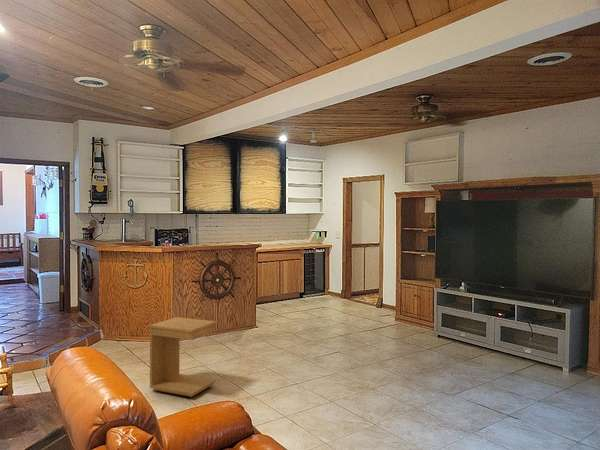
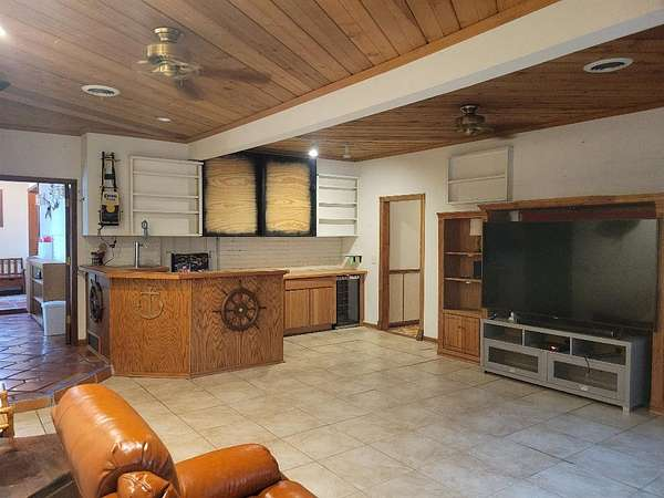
- side table [149,316,217,398]
